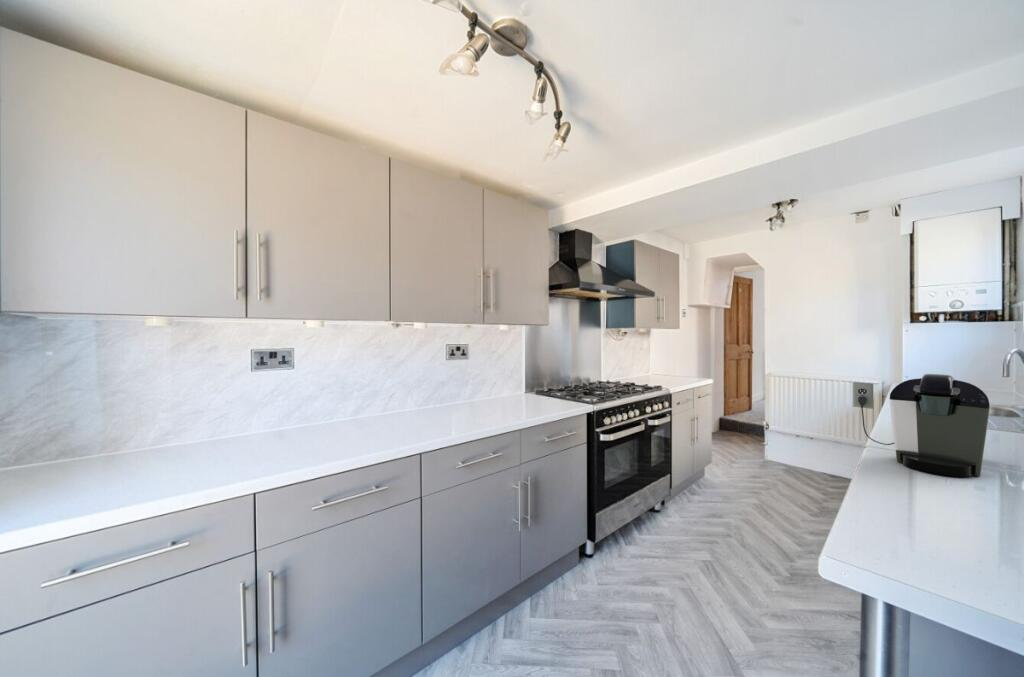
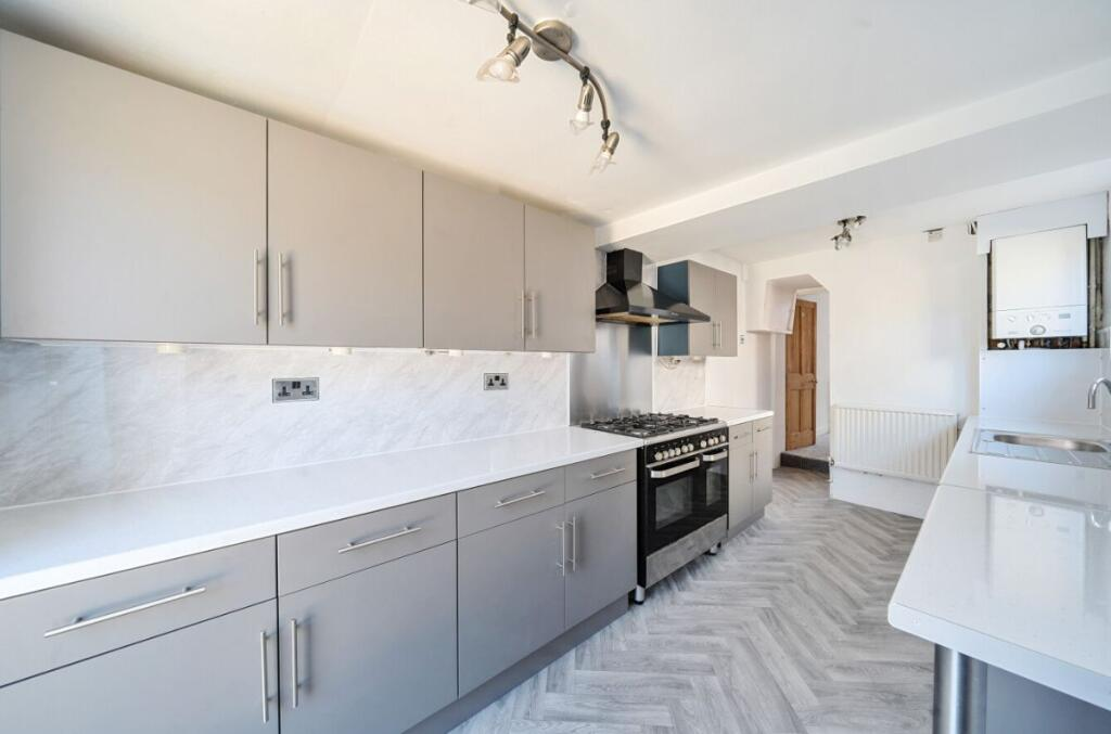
- coffee maker [852,373,991,478]
